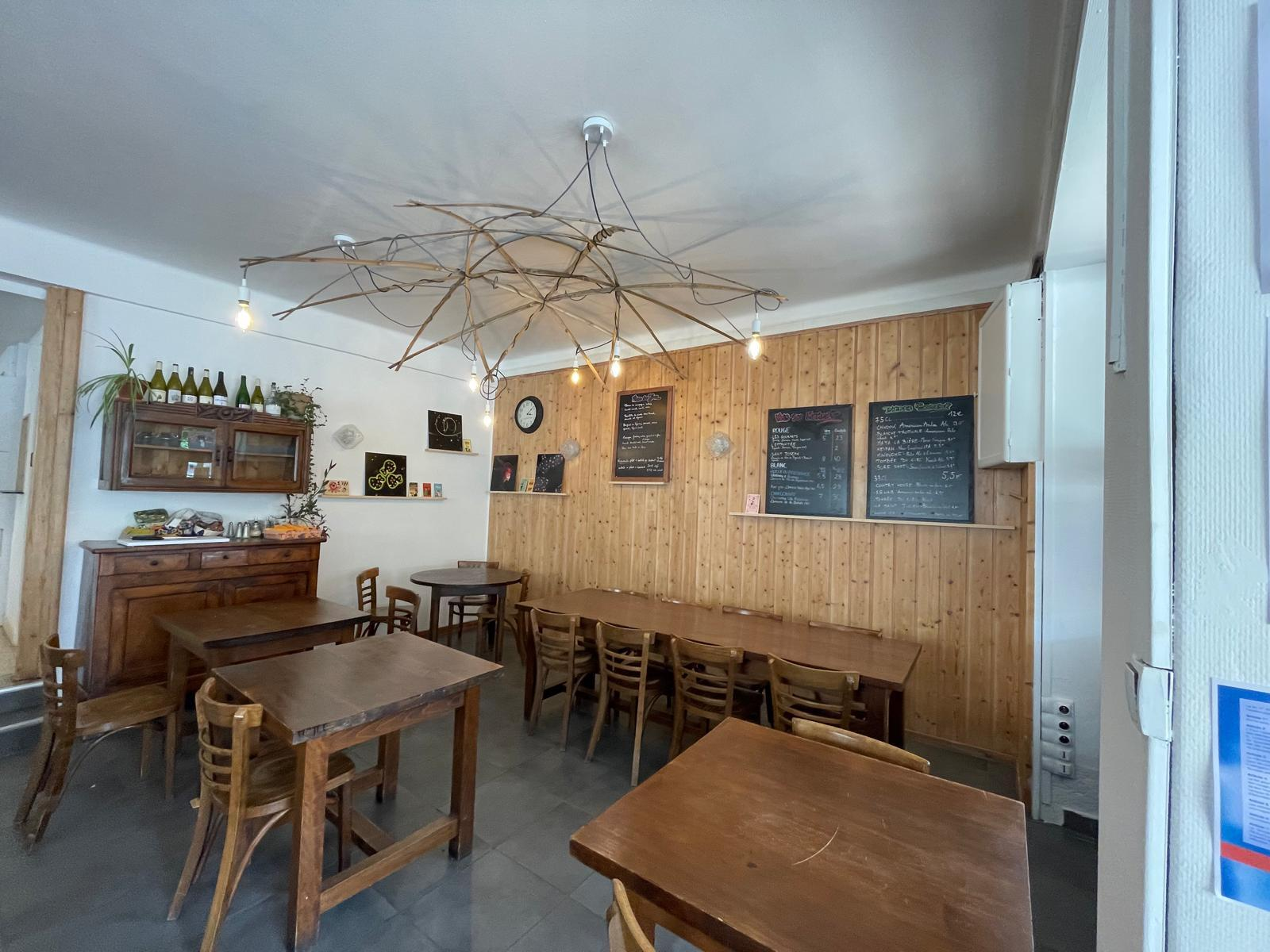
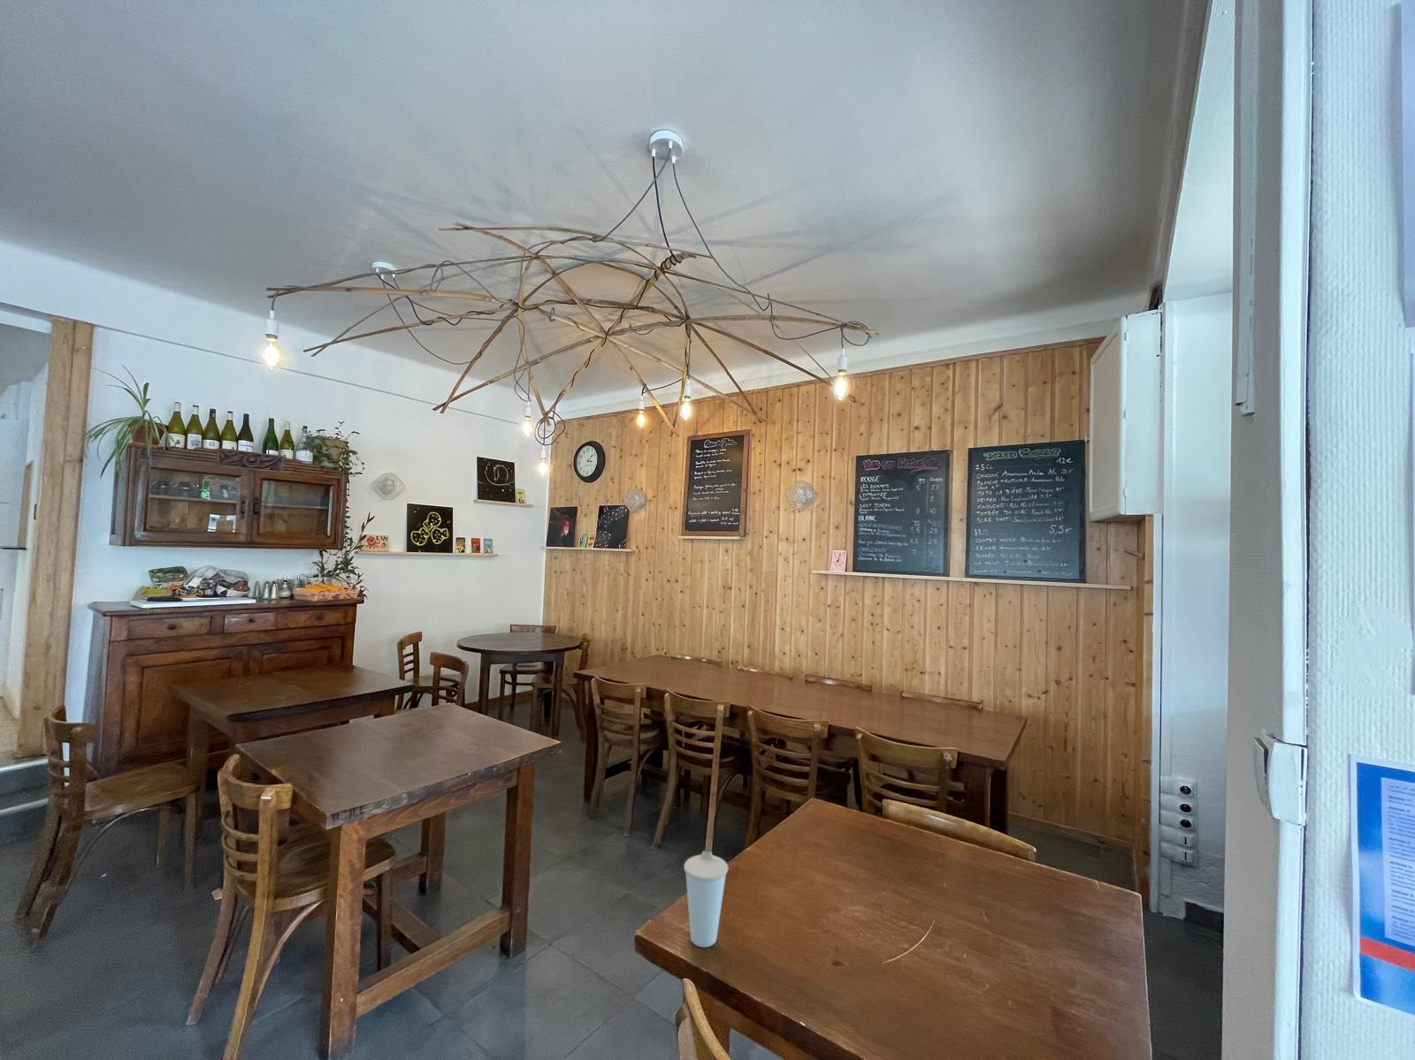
+ cup [683,851,729,948]
